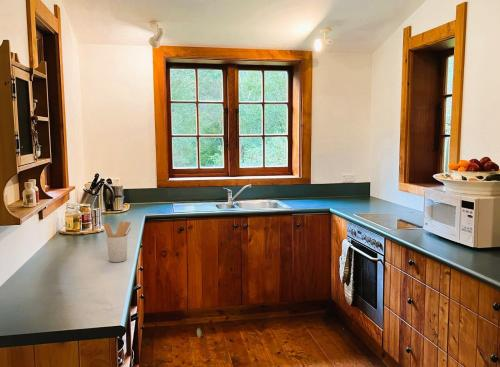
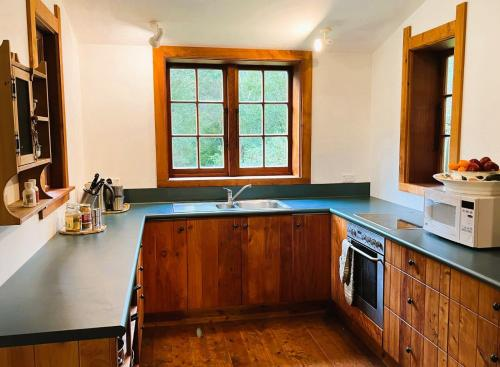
- utensil holder [103,220,132,263]
